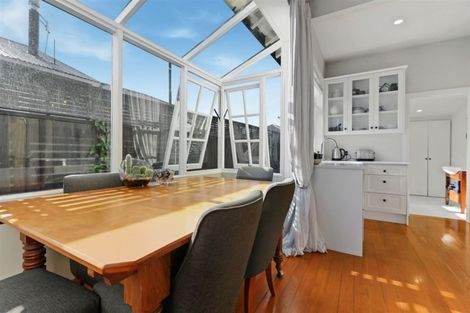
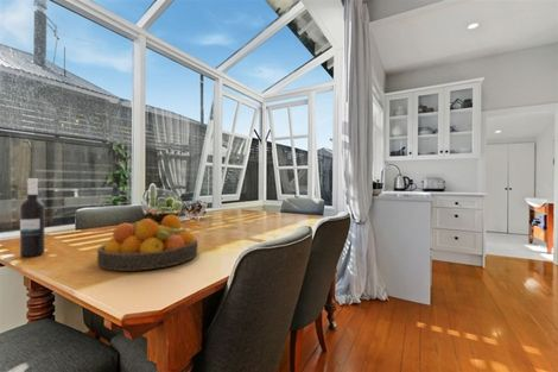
+ fruit bowl [96,214,199,272]
+ wine bottle [19,177,45,258]
